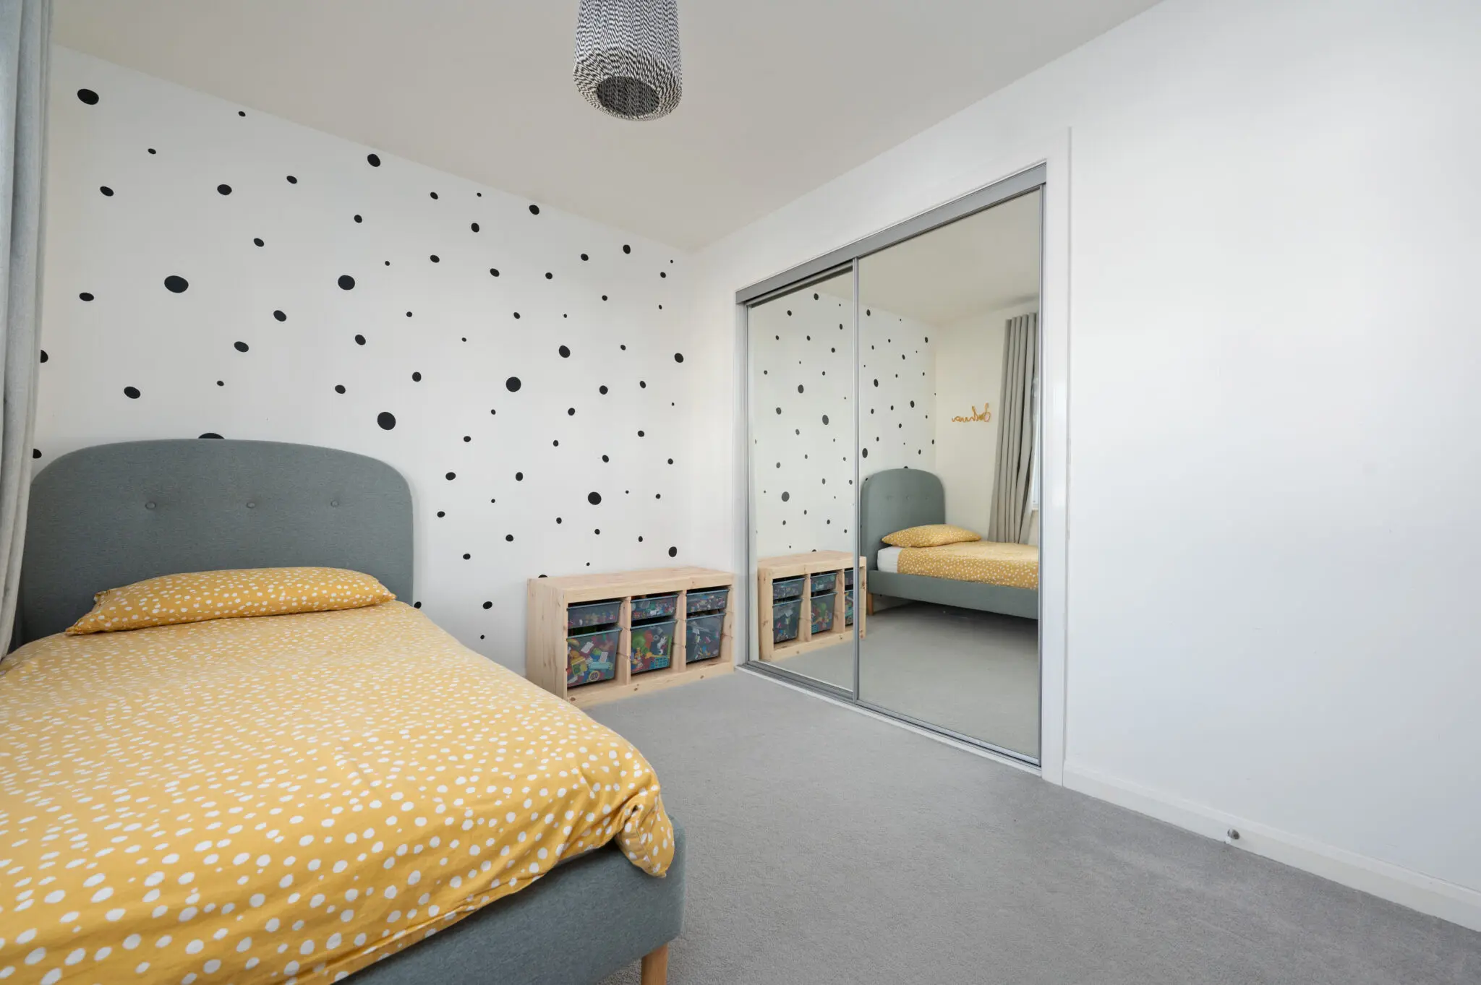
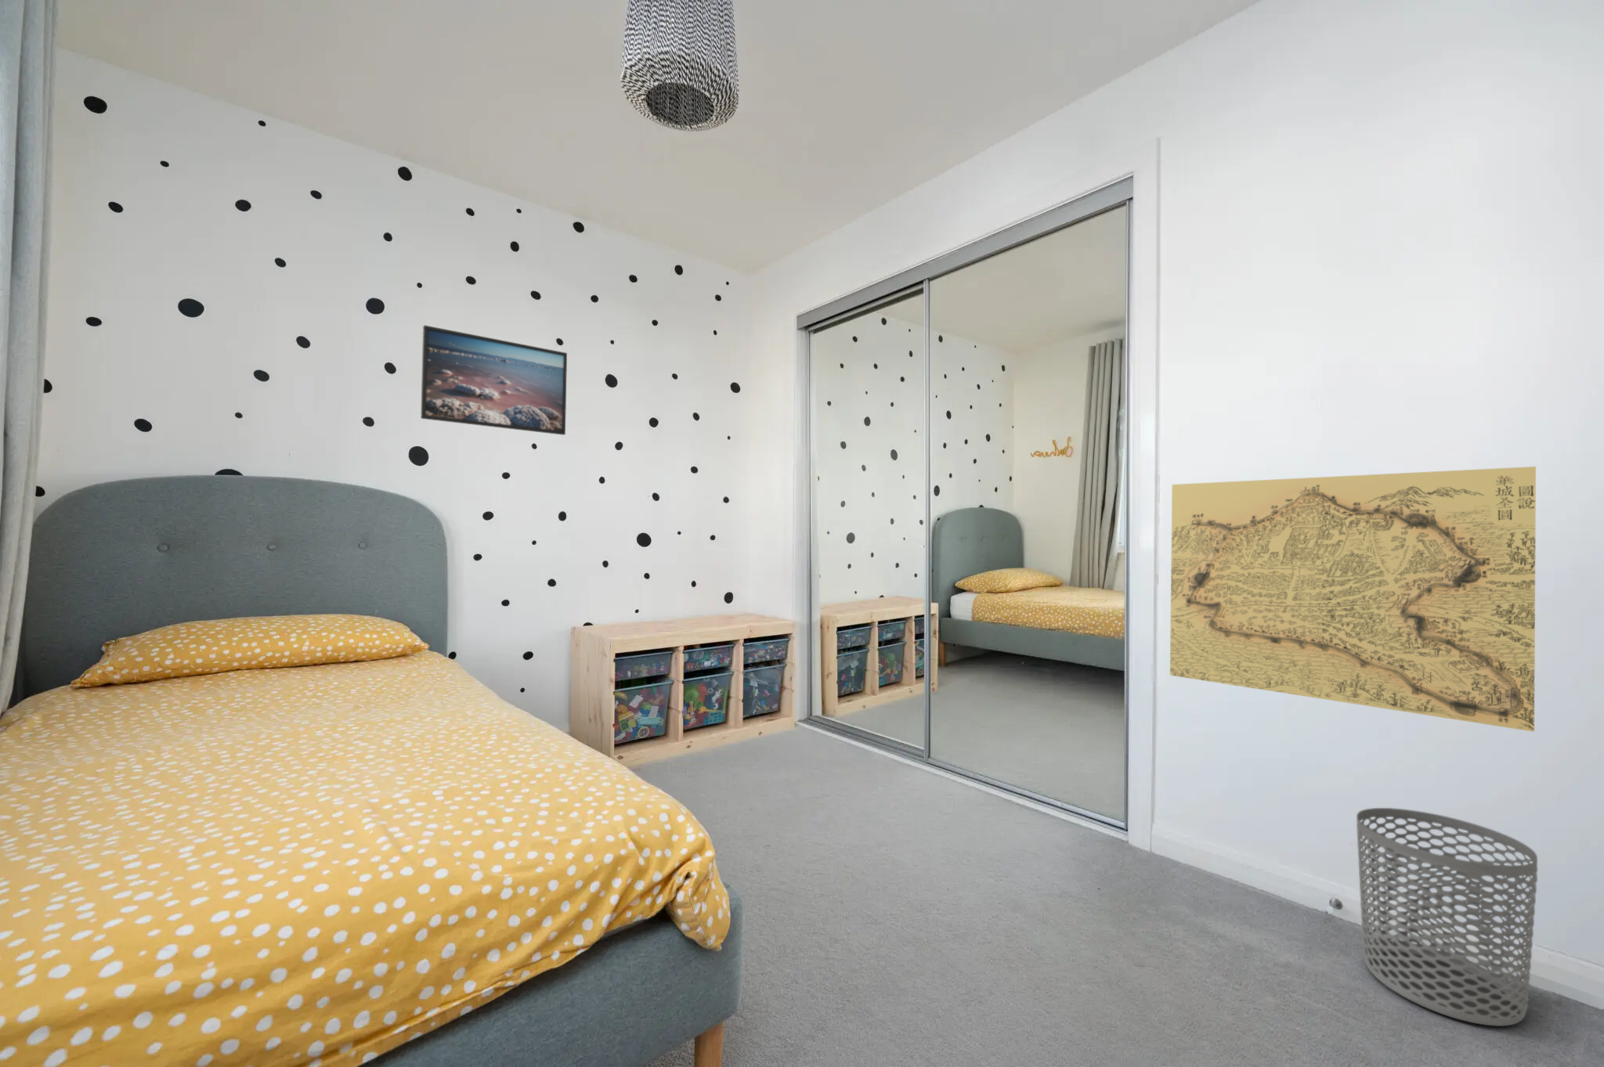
+ waste bin [1356,807,1539,1027]
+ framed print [420,325,568,436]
+ map [1169,466,1536,732]
